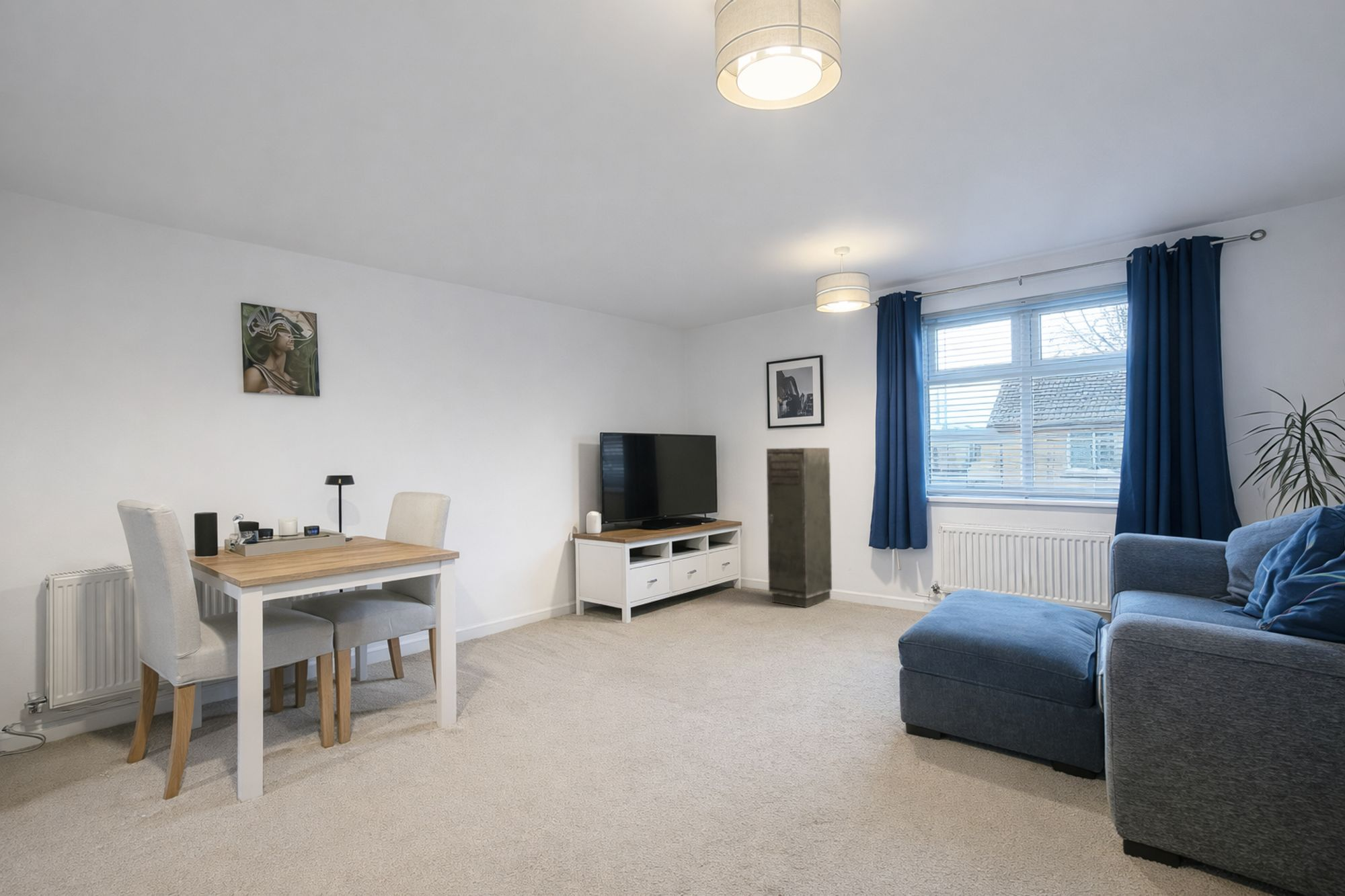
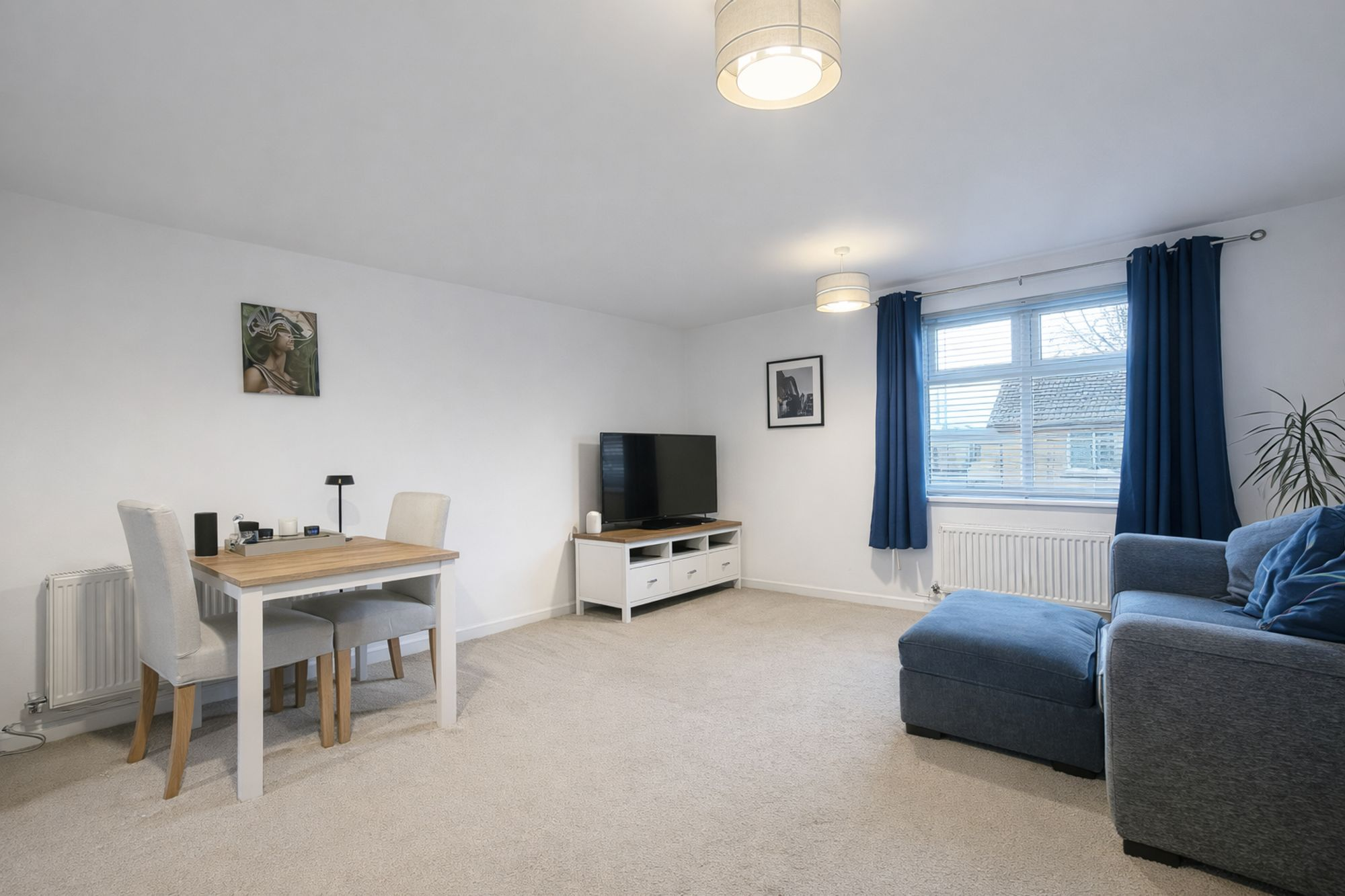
- storage cabinet [766,447,833,608]
